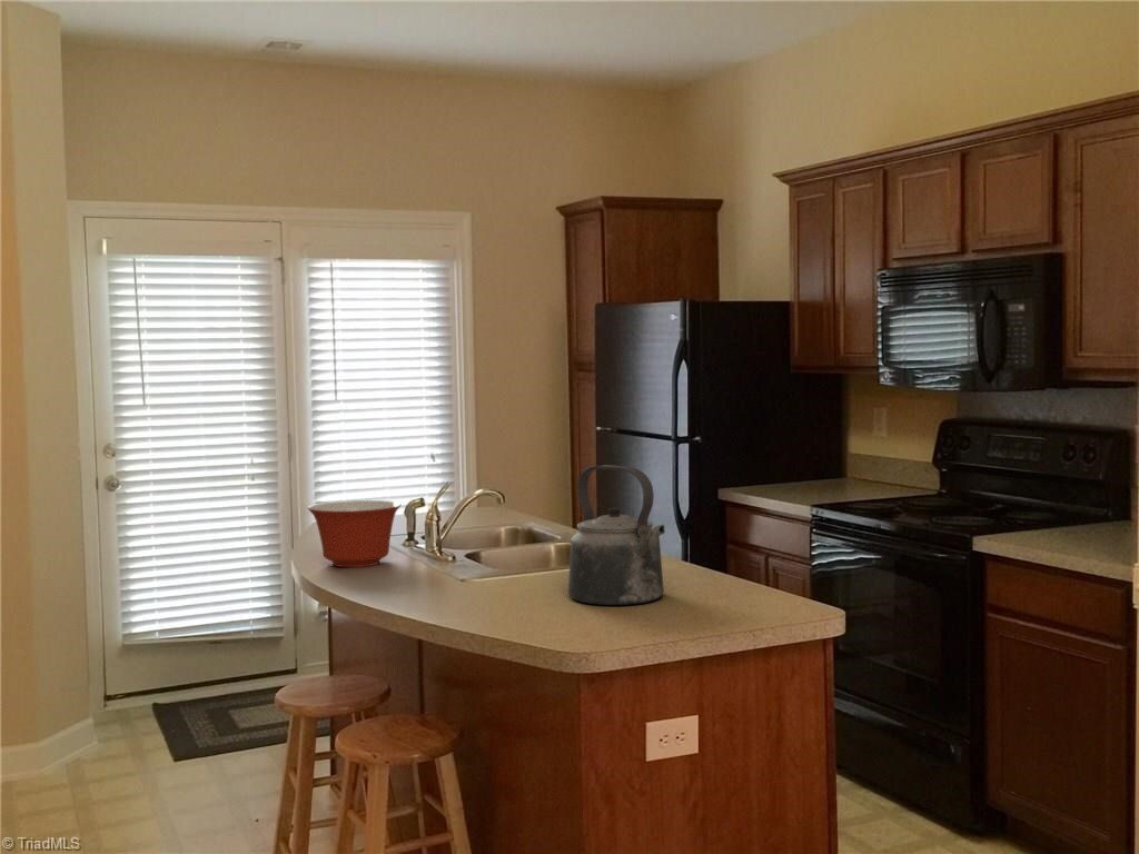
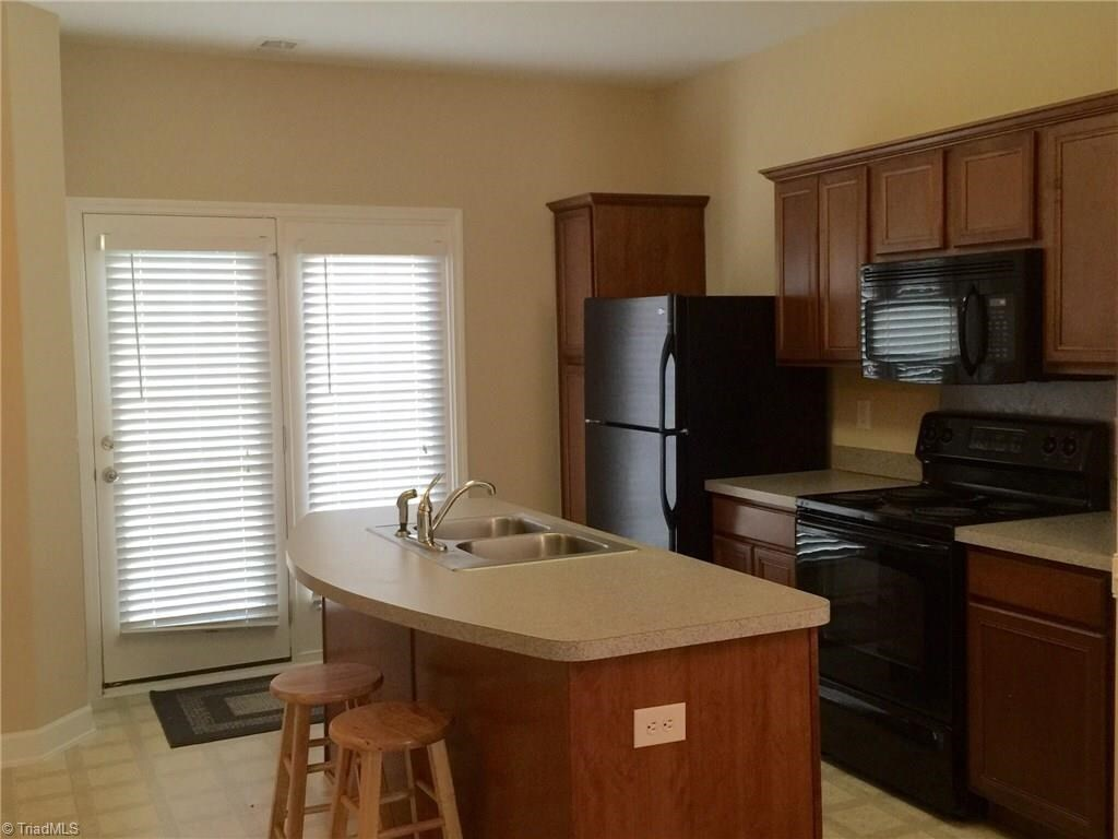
- kettle [567,464,666,606]
- mixing bowl [307,499,403,568]
